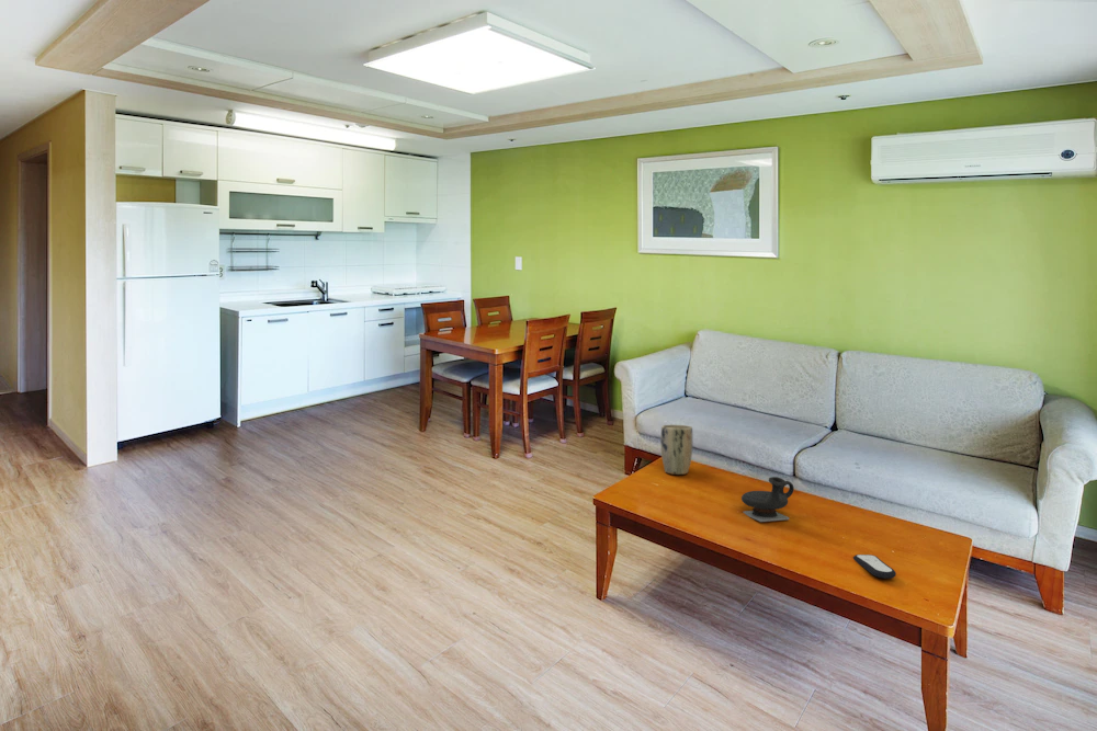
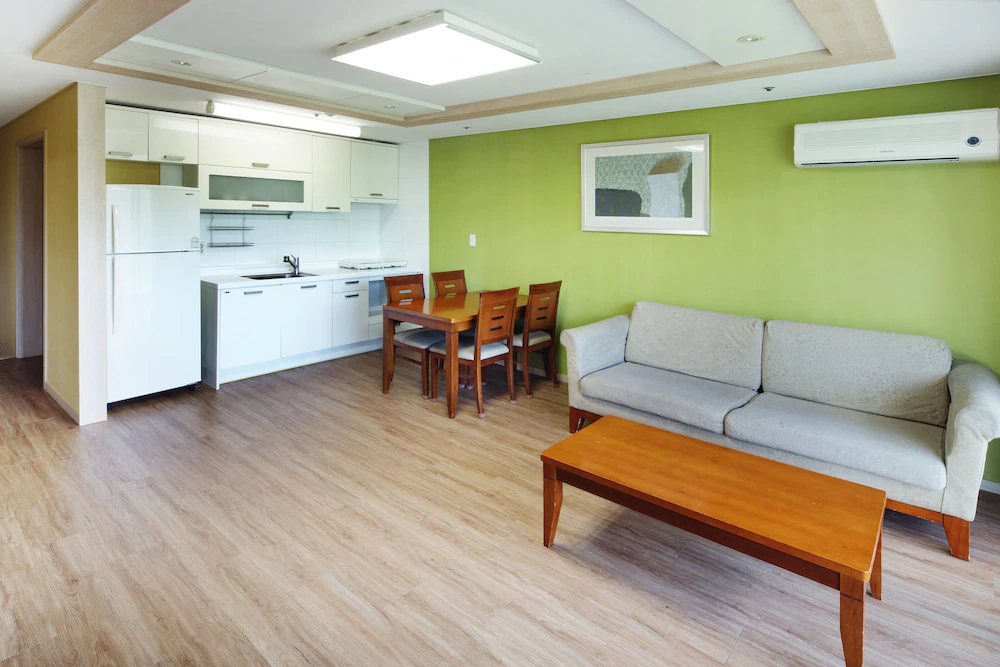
- plant pot [659,424,693,476]
- teapot [740,476,795,523]
- remote control [852,553,897,580]
